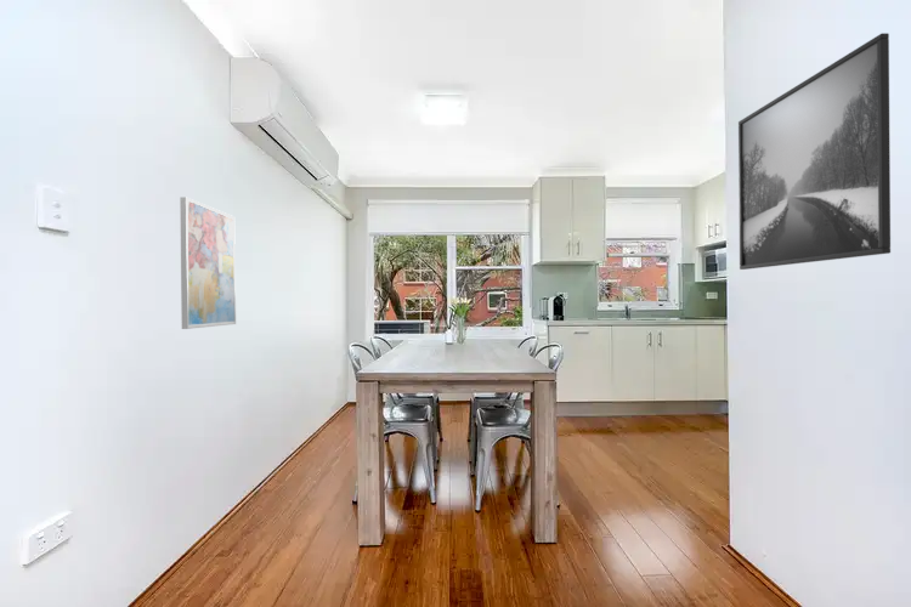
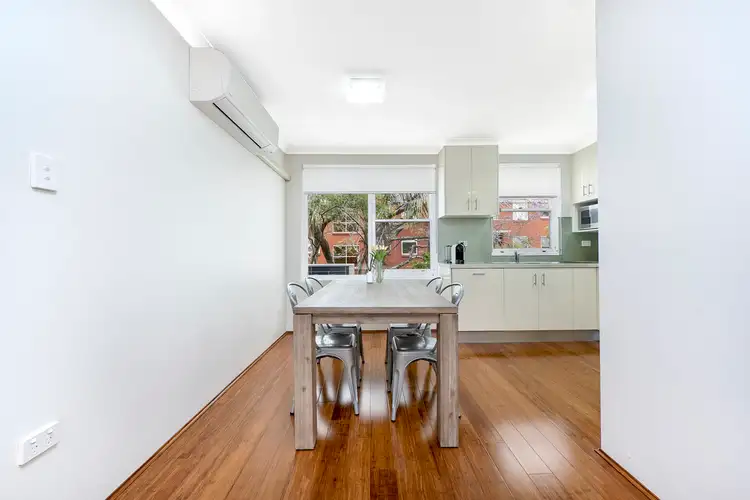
- wall art [179,197,237,330]
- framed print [737,32,892,271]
